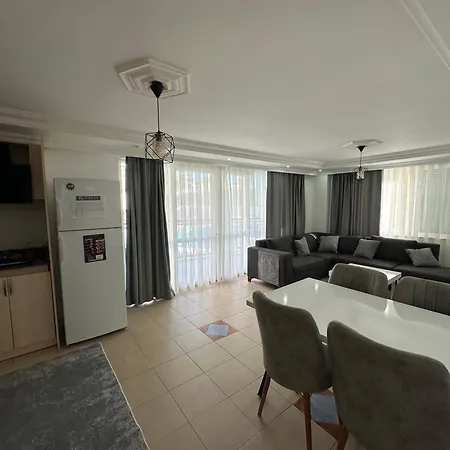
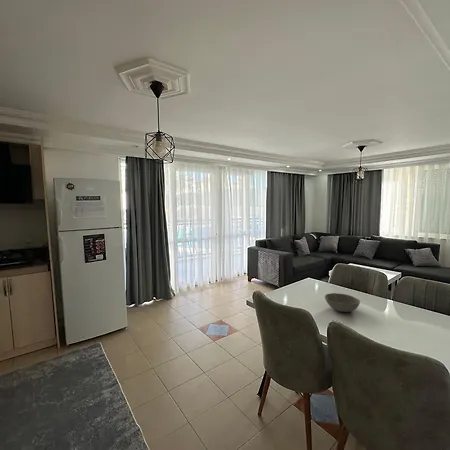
+ bowl [324,292,361,313]
